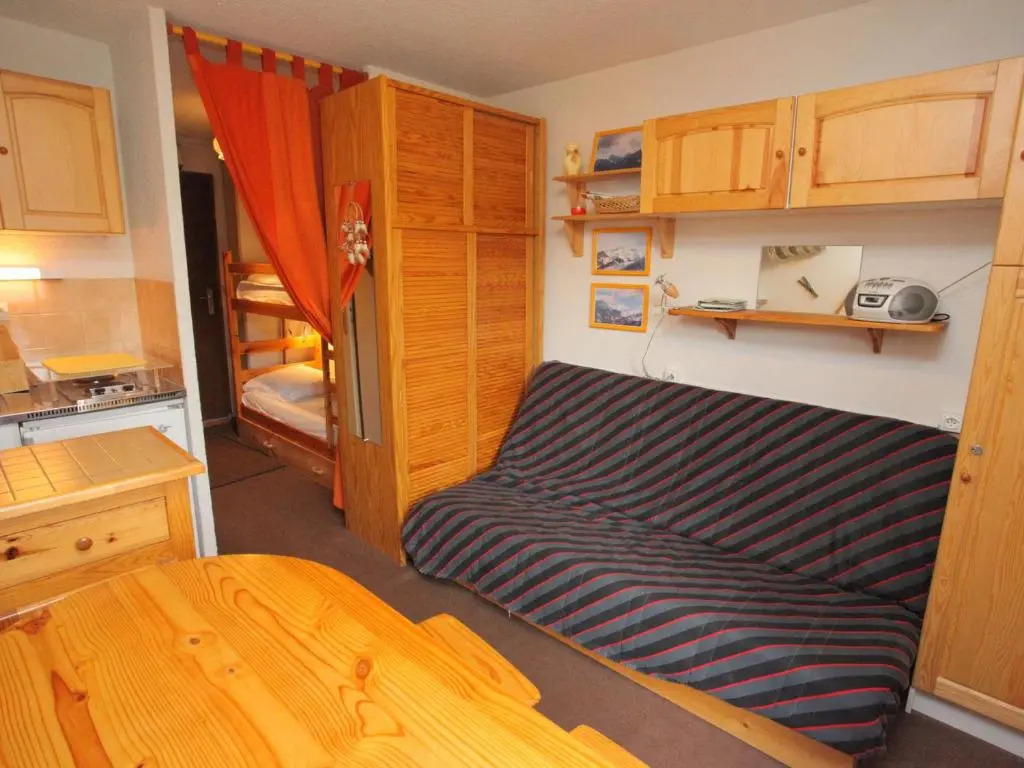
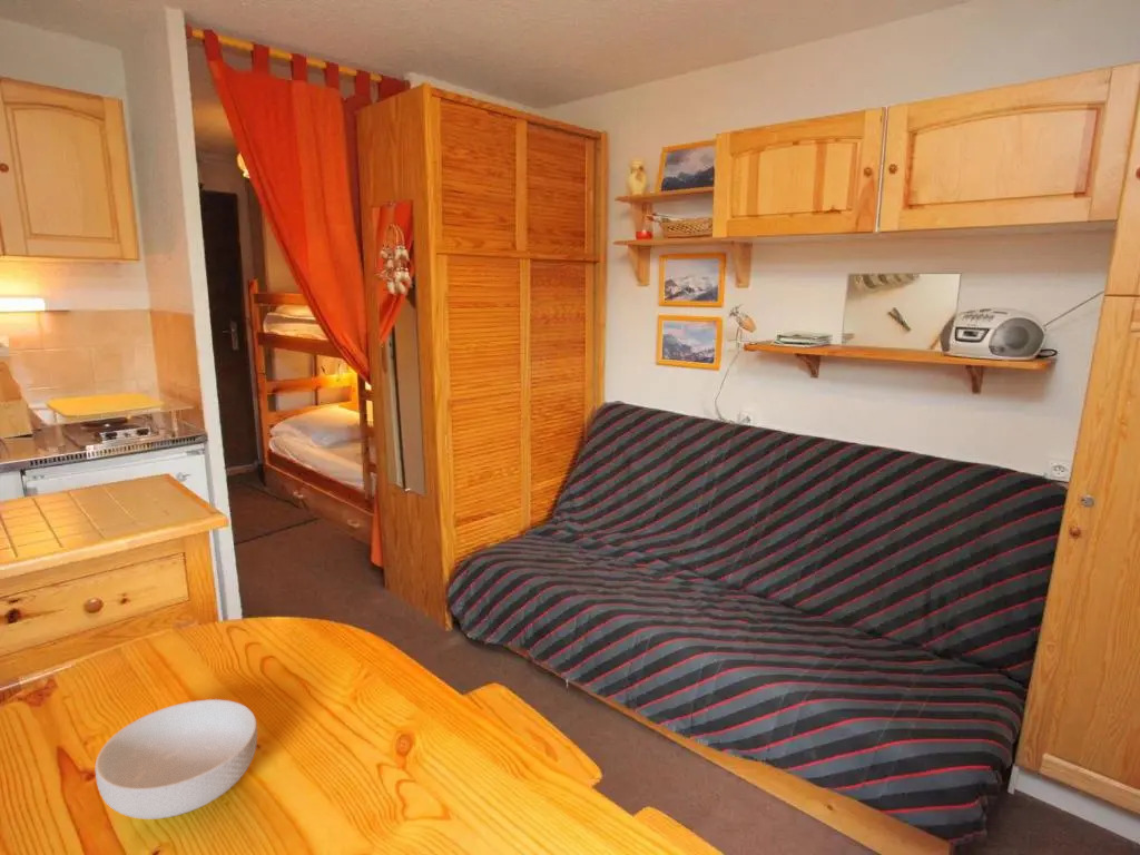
+ cereal bowl [95,698,258,820]
